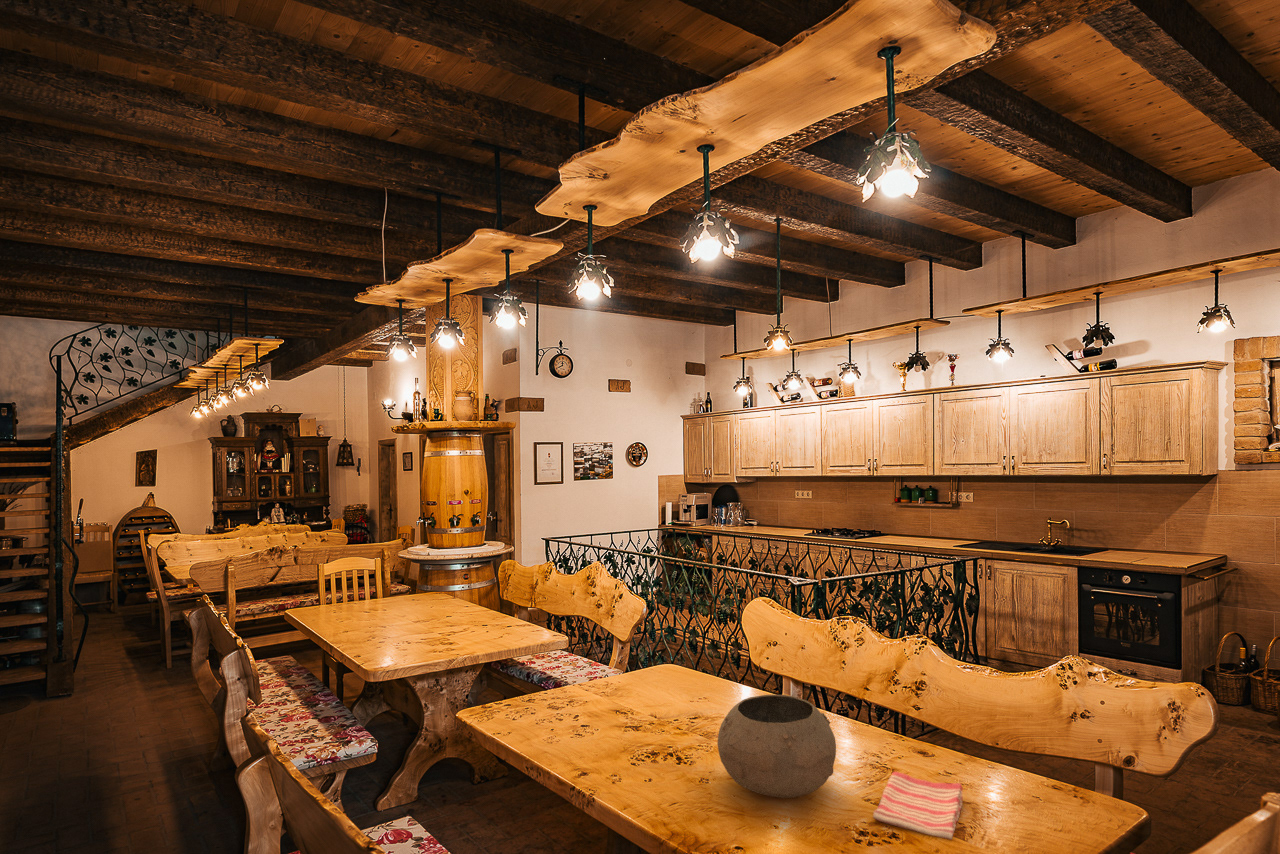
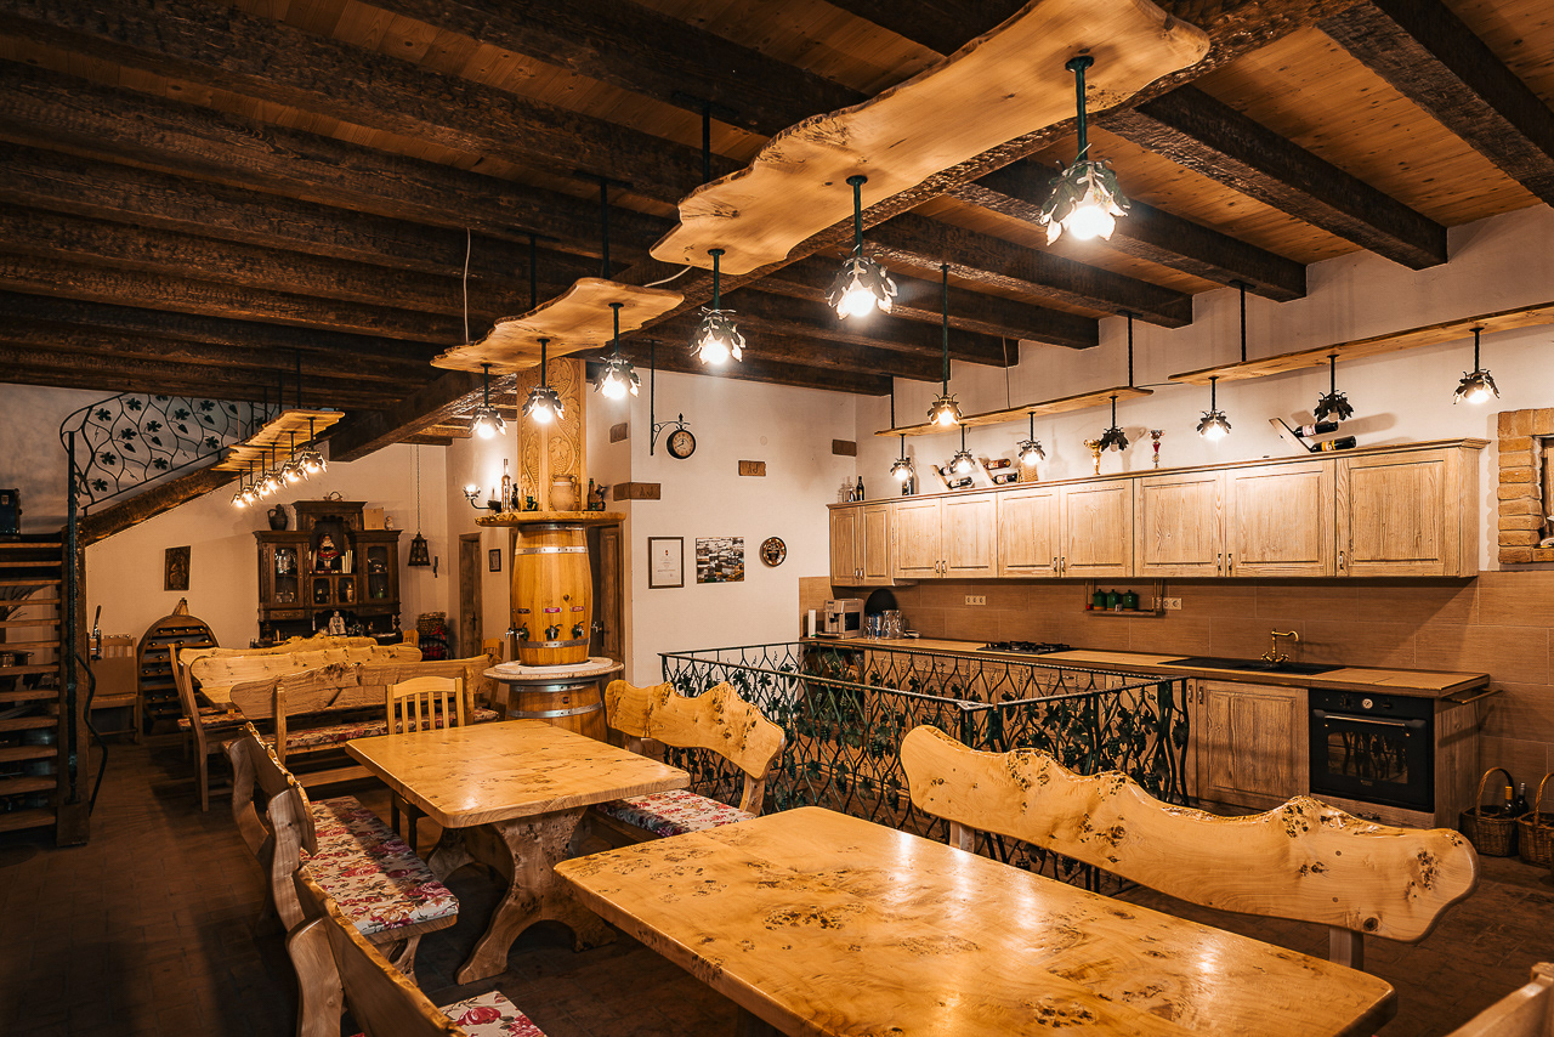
- bowl [716,694,837,799]
- dish towel [872,771,964,841]
